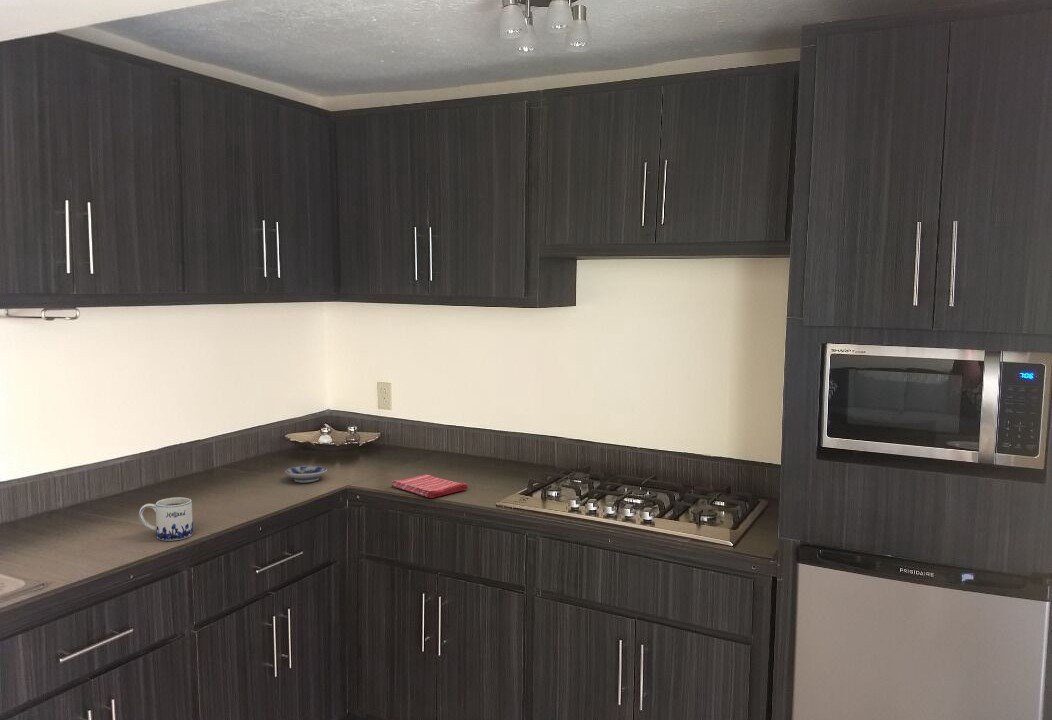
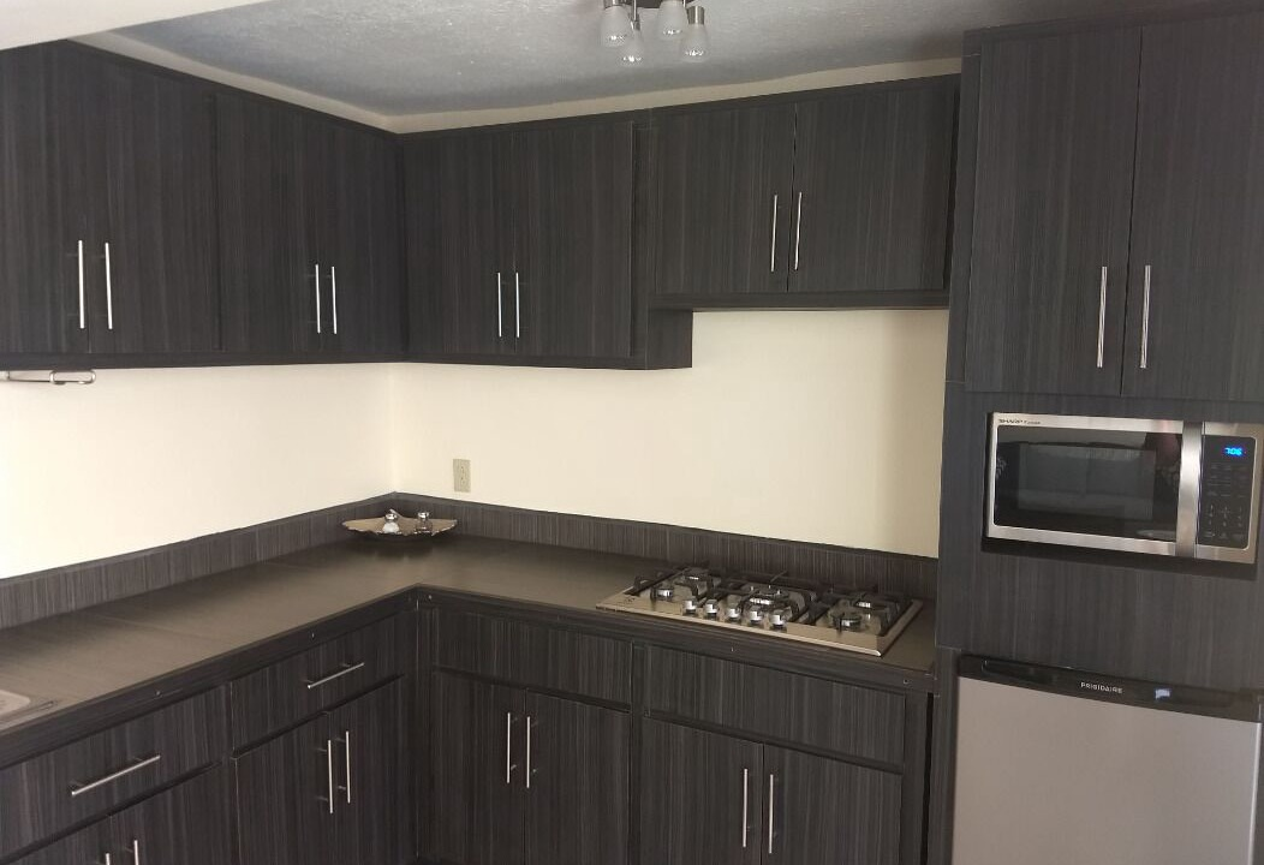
- bowl [284,465,328,484]
- dish towel [390,474,469,499]
- mug [138,496,194,541]
